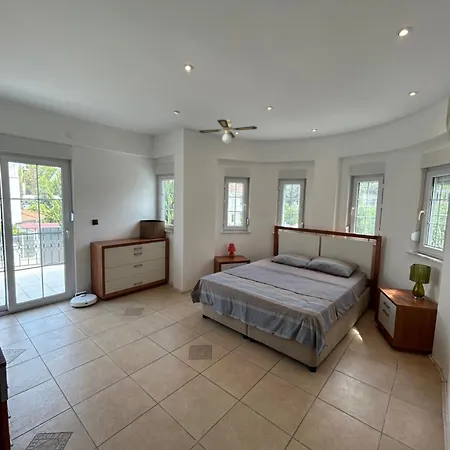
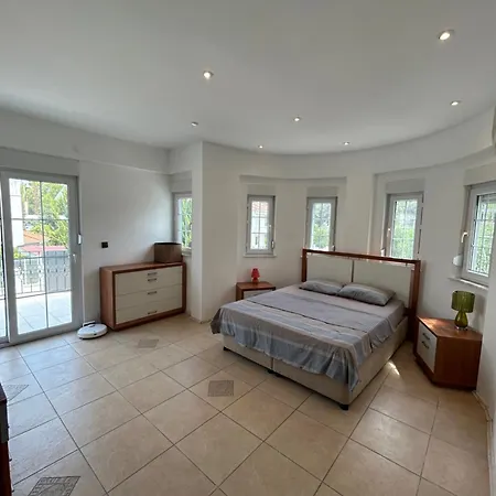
- ceiling fan [198,119,258,145]
